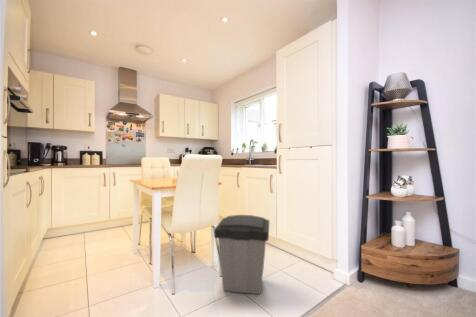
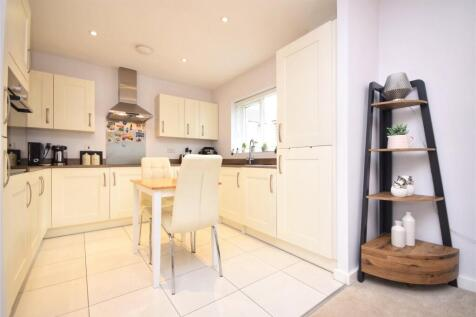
- trash can [213,214,270,295]
